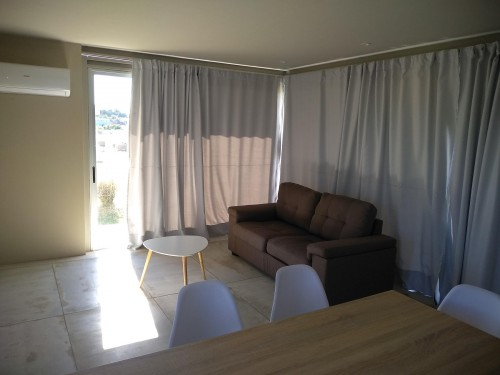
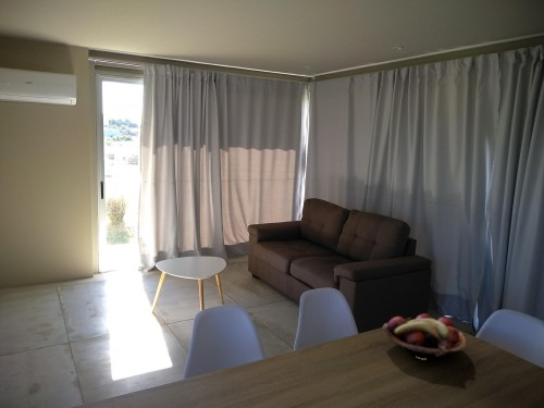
+ fruit basket [381,312,467,358]
